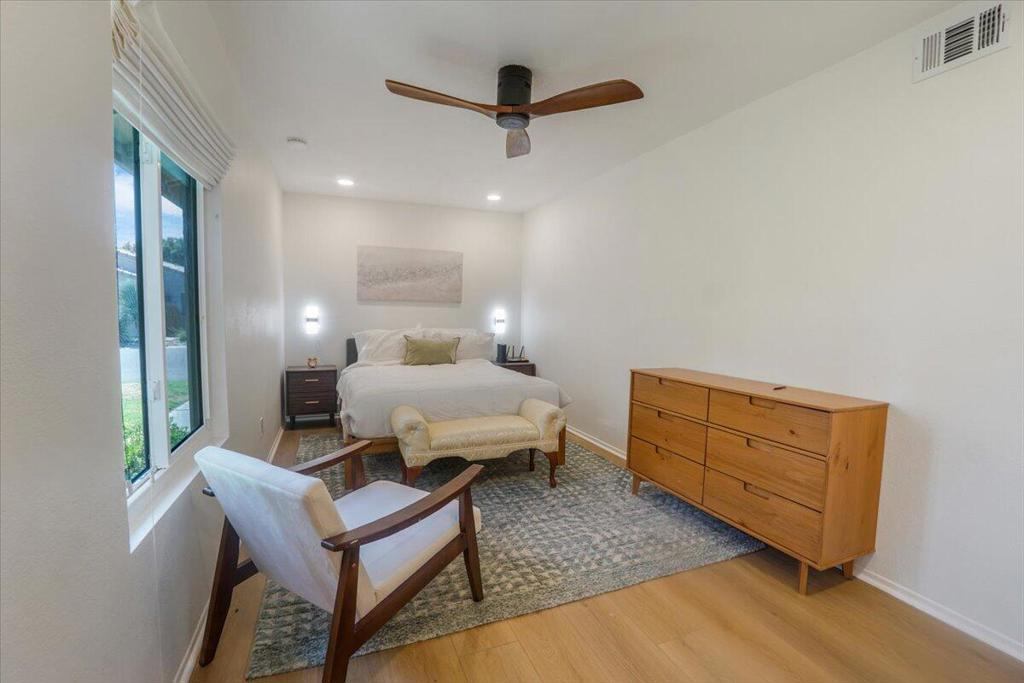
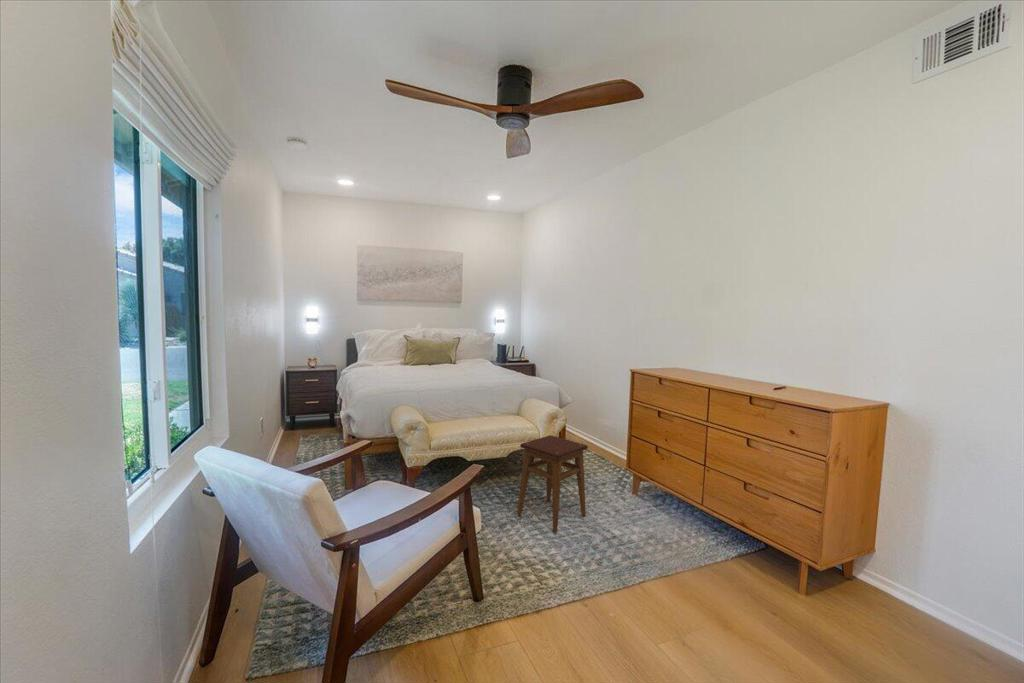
+ stool [516,434,589,533]
